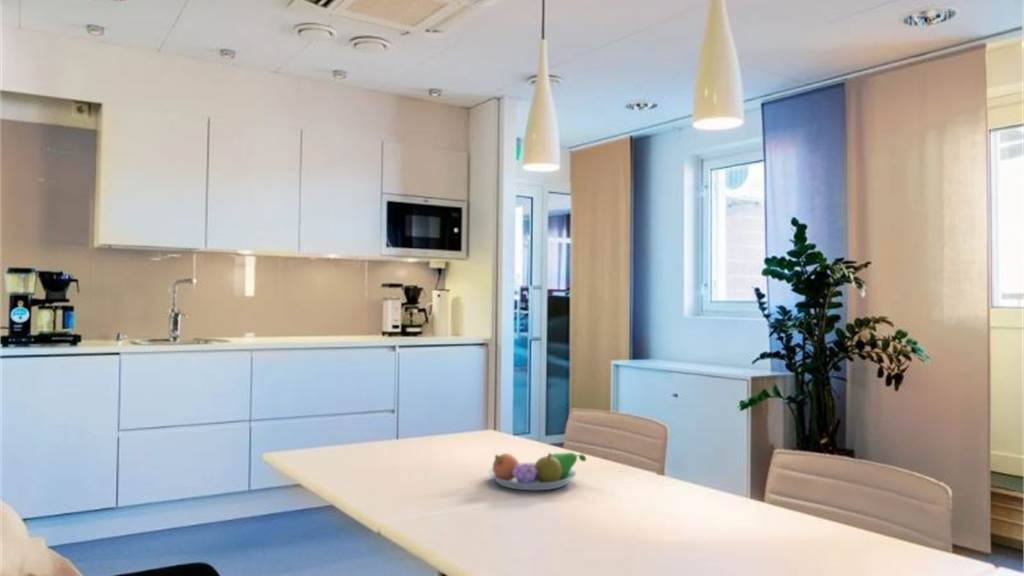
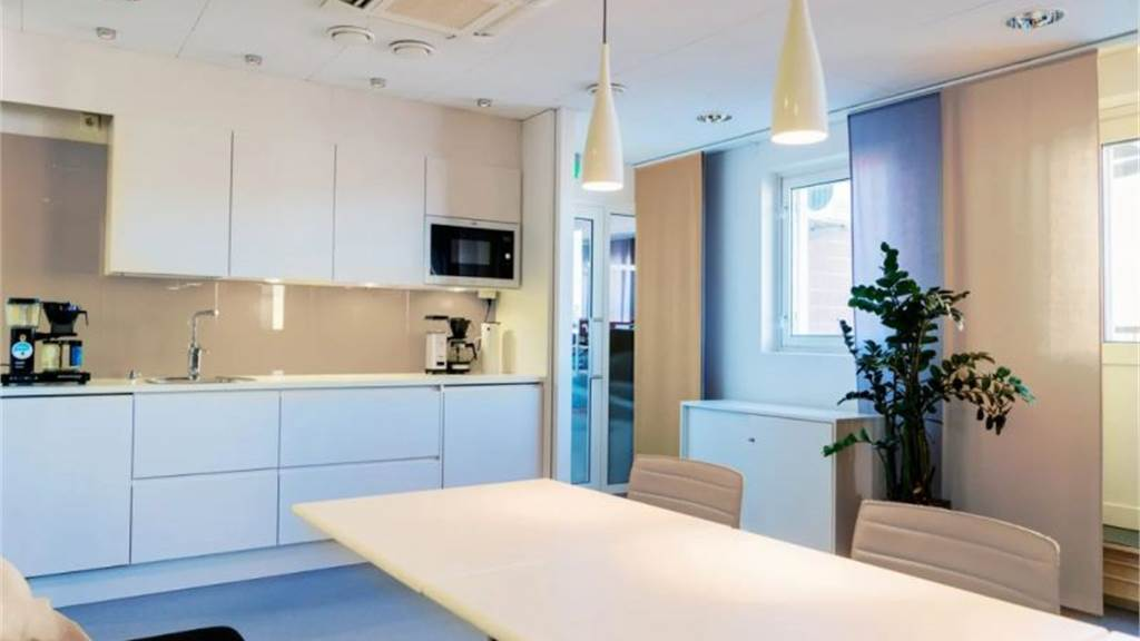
- fruit bowl [487,451,587,491]
